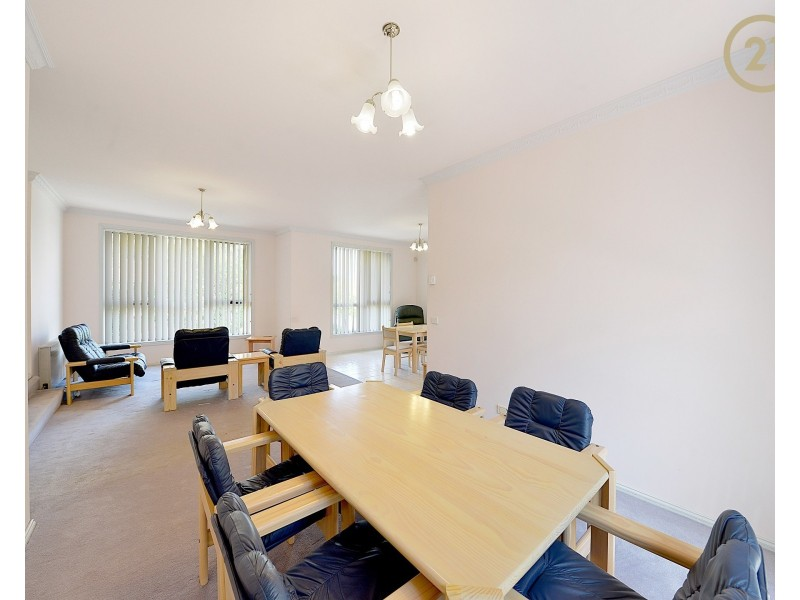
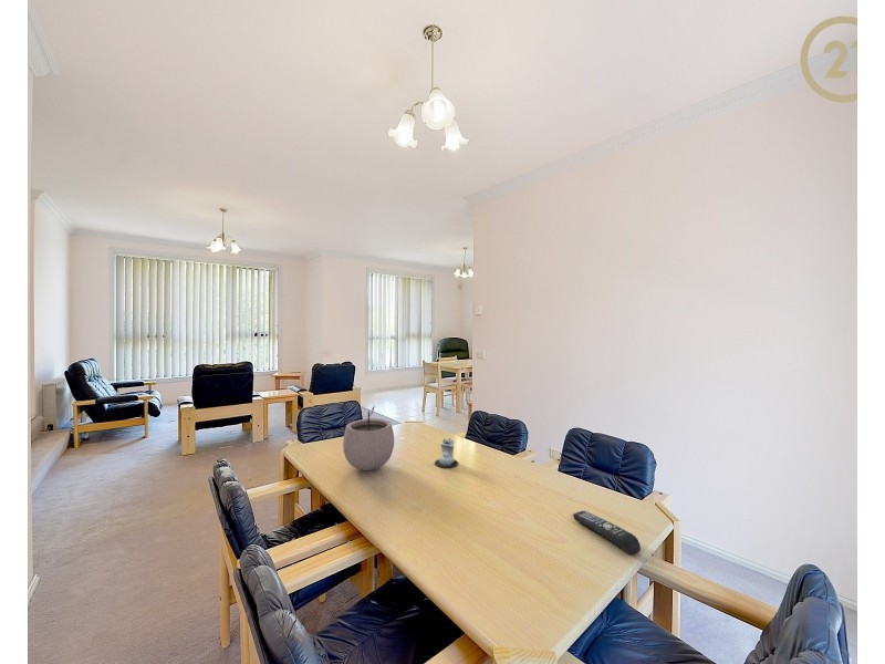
+ remote control [572,510,642,556]
+ plant pot [342,406,395,471]
+ candle [434,437,459,469]
